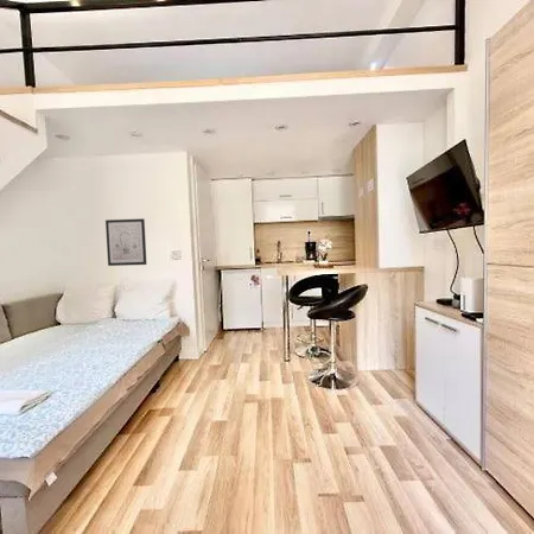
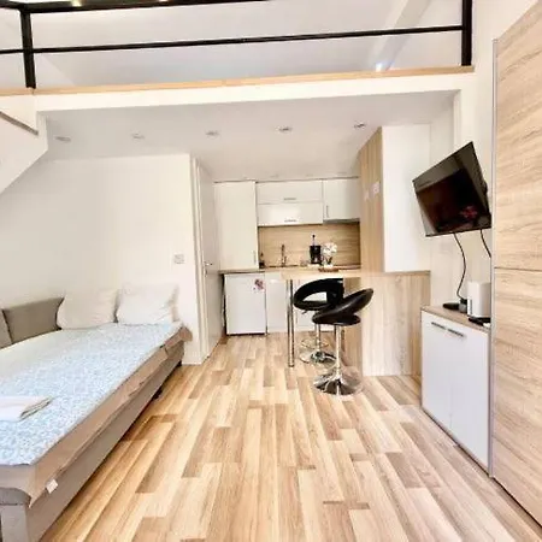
- wall art [104,217,148,267]
